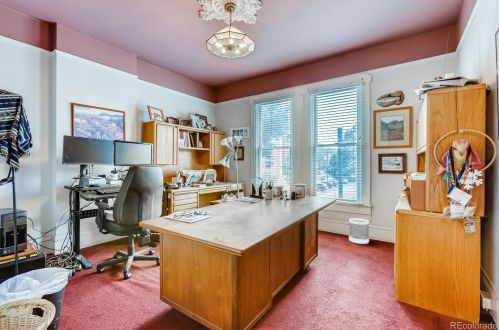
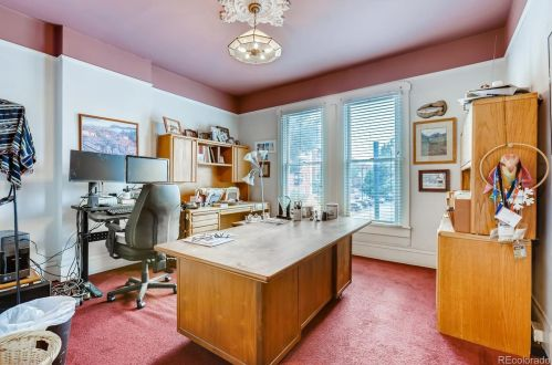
- wastebasket [348,217,370,245]
